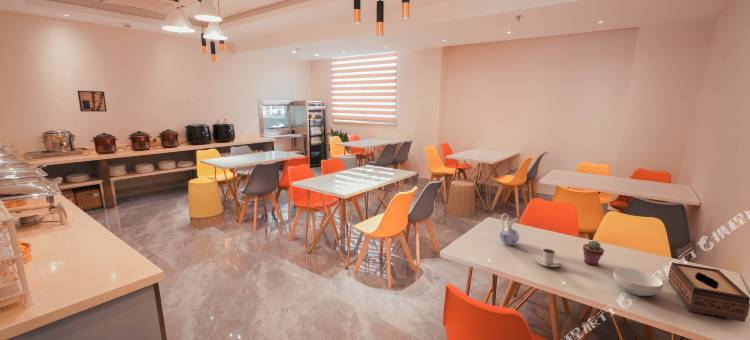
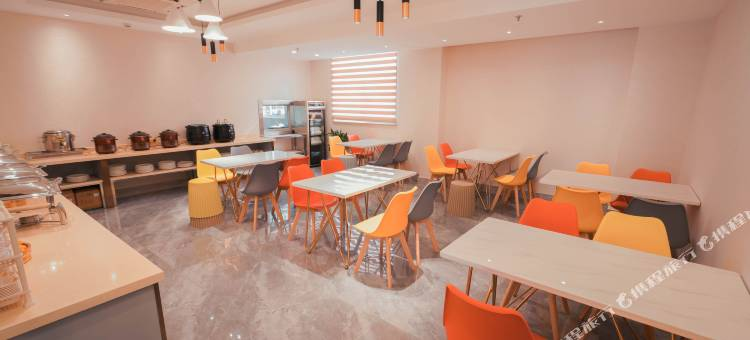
- cappuccino [535,248,563,268]
- tissue box [667,261,750,323]
- potted succulent [582,240,605,266]
- cereal bowl [613,267,664,297]
- wall art [77,90,108,113]
- ceramic pitcher [498,213,520,246]
